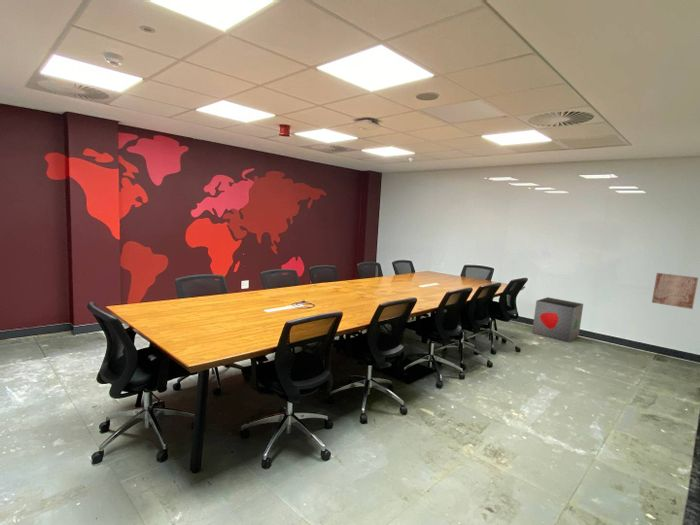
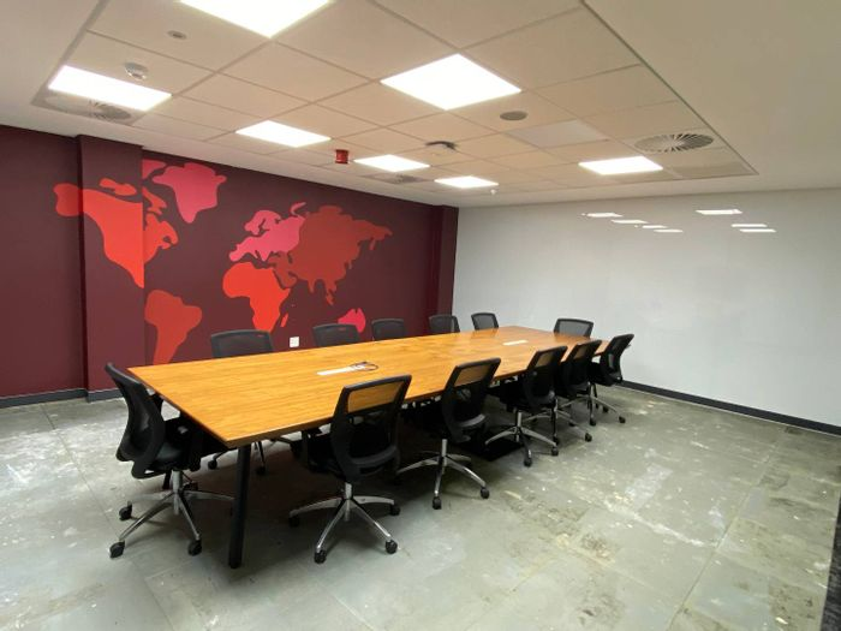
- wall art [651,272,699,310]
- storage bin [531,296,584,343]
